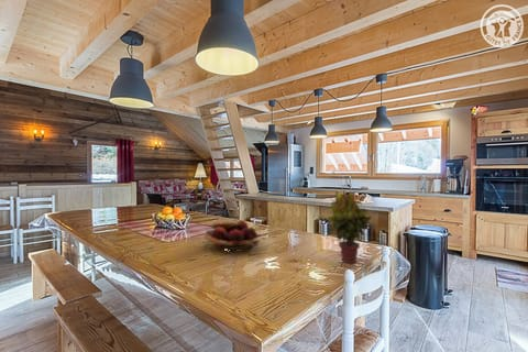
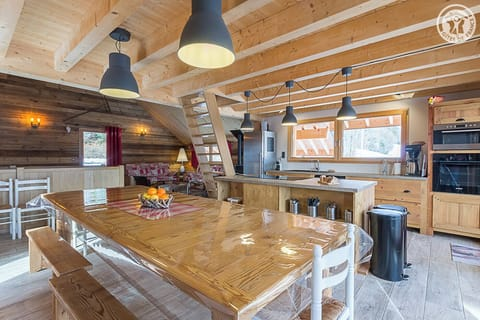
- potted plant [327,188,374,264]
- fruit basket [202,219,263,253]
